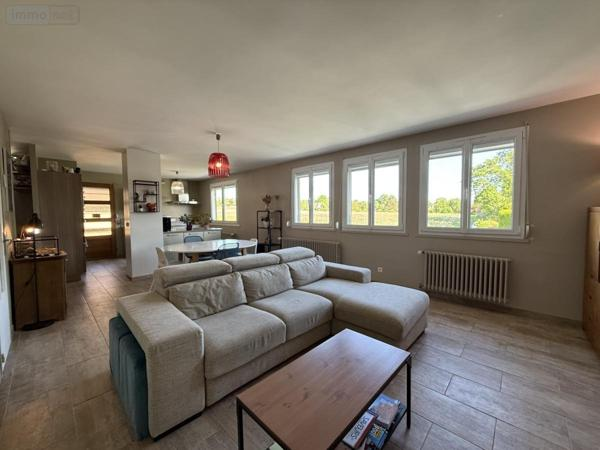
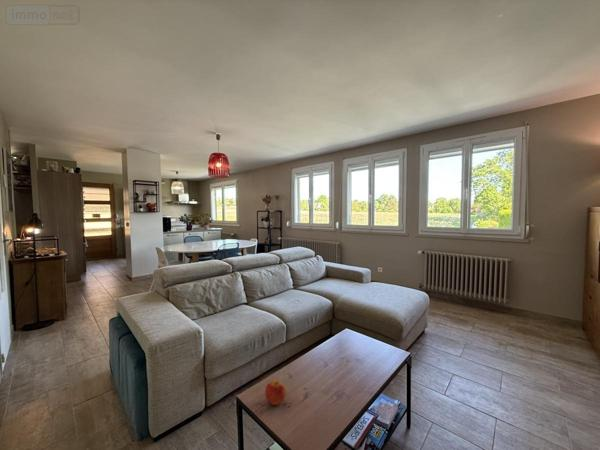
+ apple [264,379,287,406]
